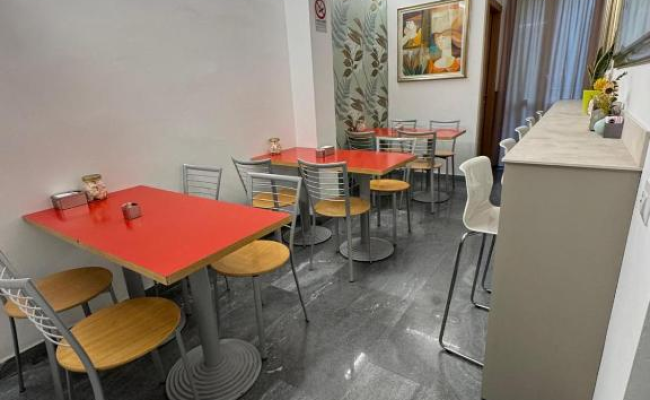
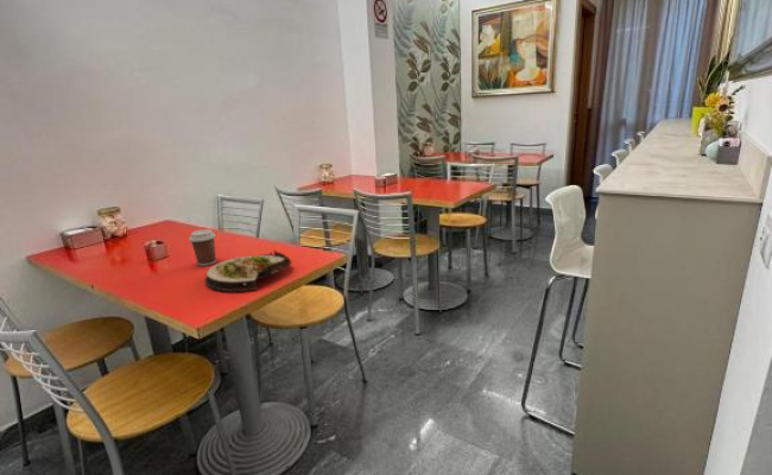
+ coffee cup [188,228,217,267]
+ salad plate [204,248,292,292]
